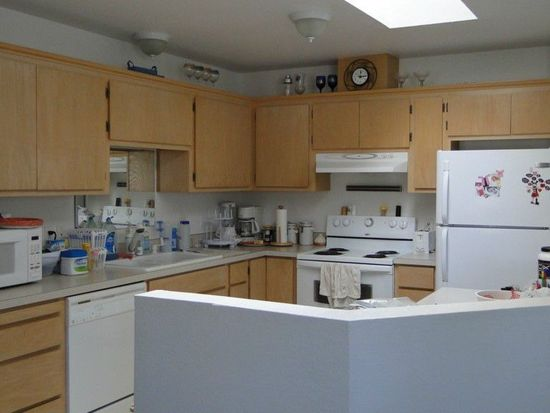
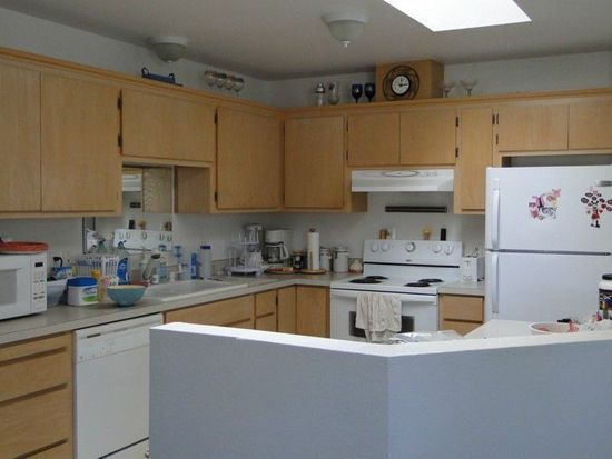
+ cereal bowl [106,283,147,307]
